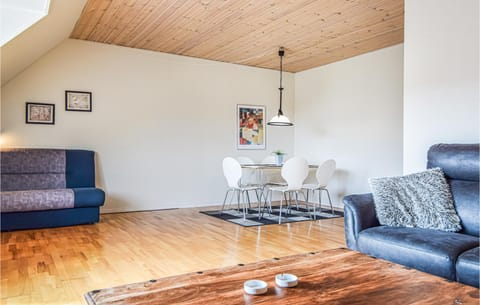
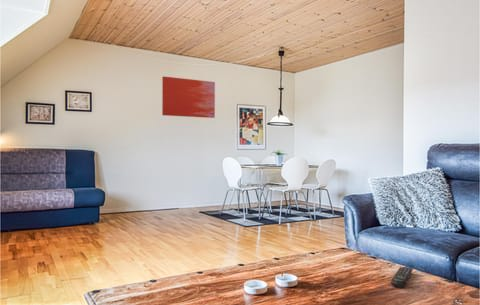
+ wall art [161,75,216,119]
+ remote control [390,266,414,289]
